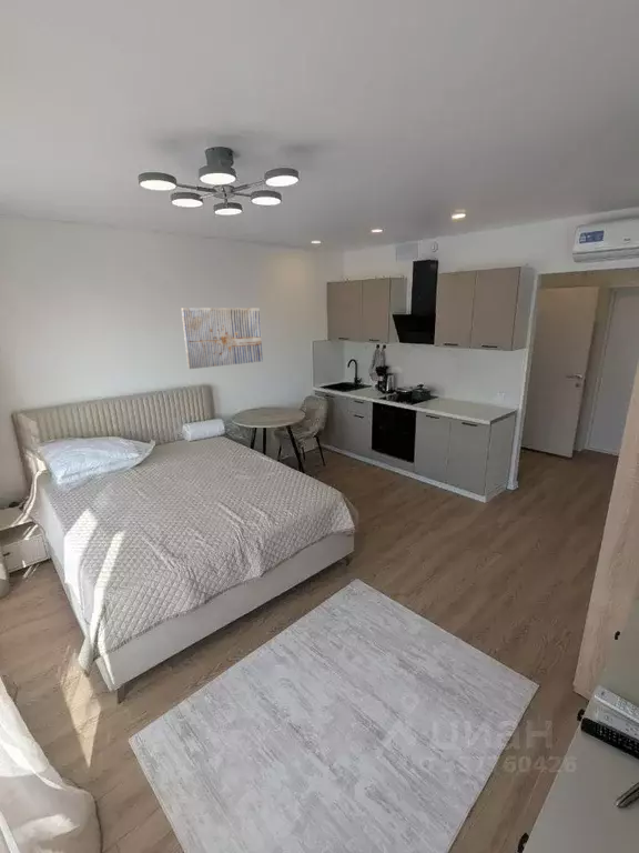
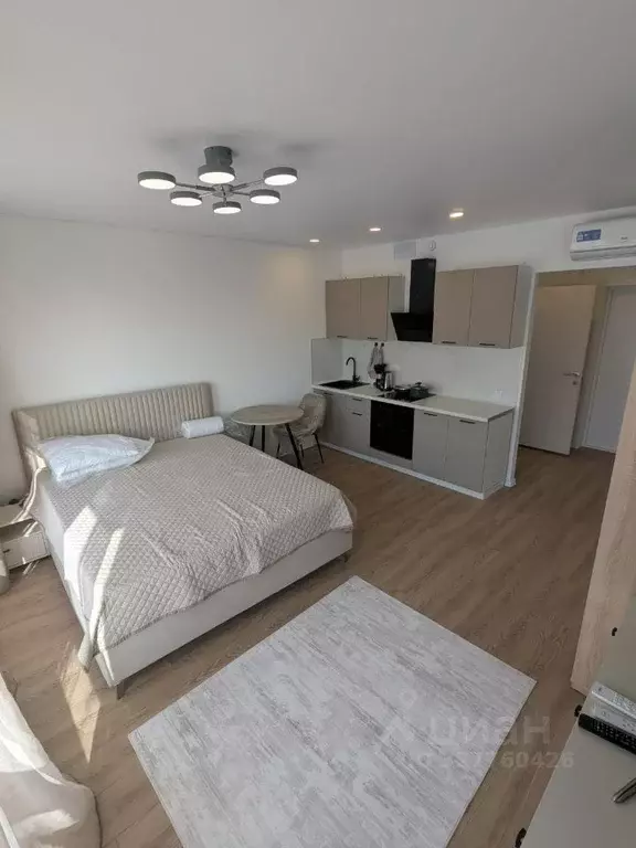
- wall art [181,307,264,370]
